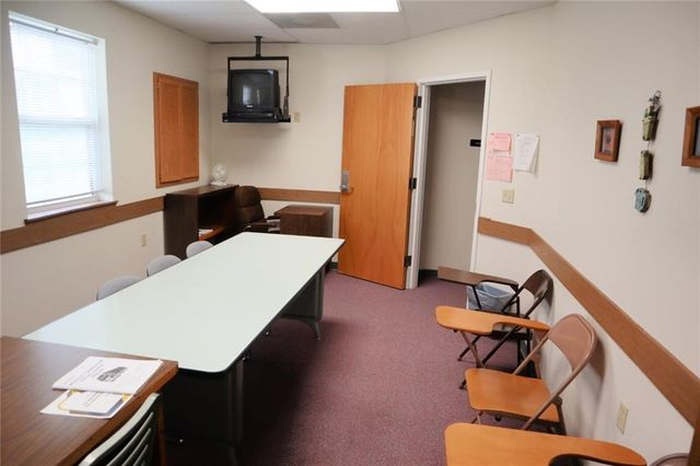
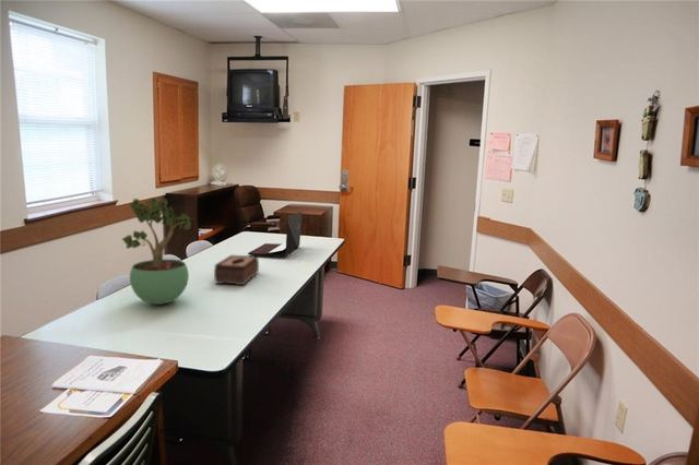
+ potted plant [121,195,192,306]
+ laptop [247,211,303,258]
+ tissue box [213,254,260,286]
